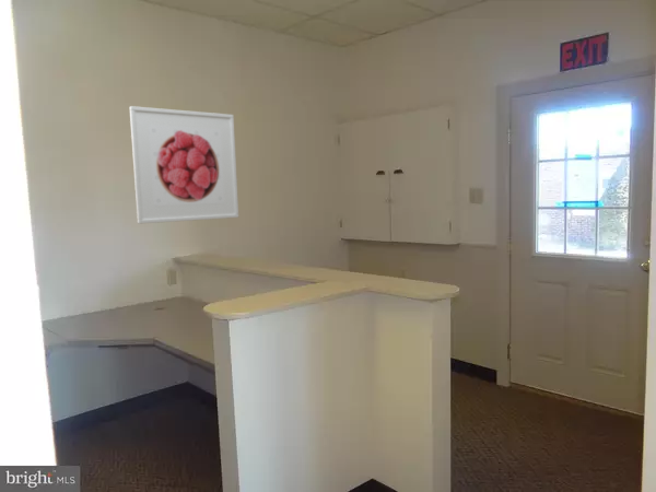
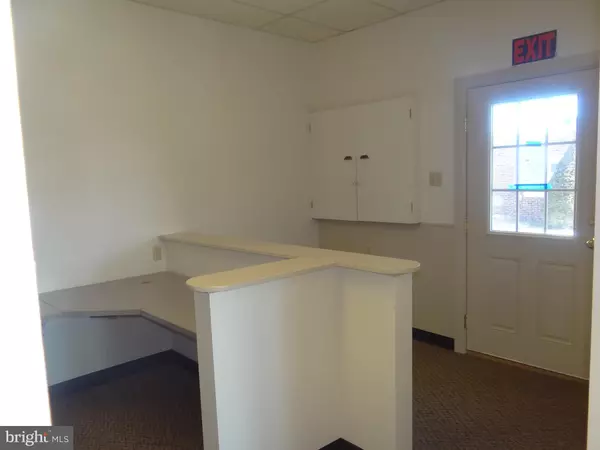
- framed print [129,105,239,225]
